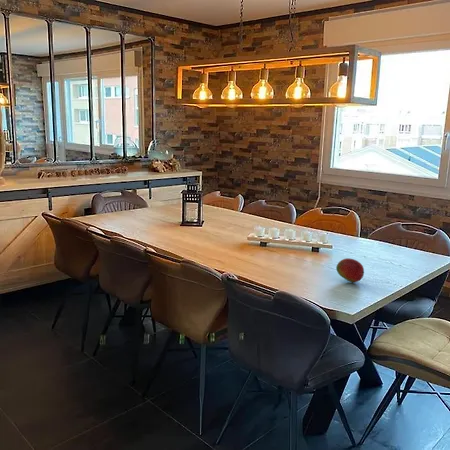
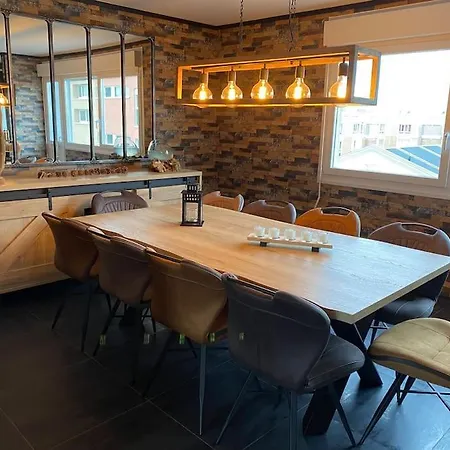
- fruit [335,257,365,284]
